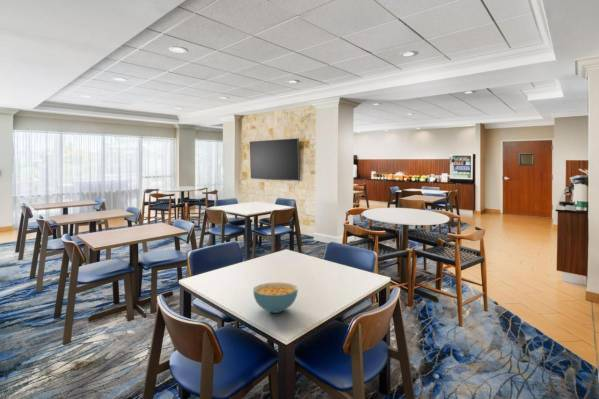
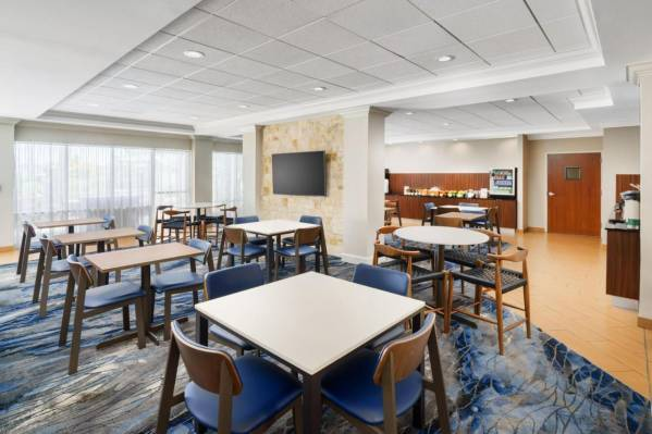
- cereal bowl [252,281,299,314]
